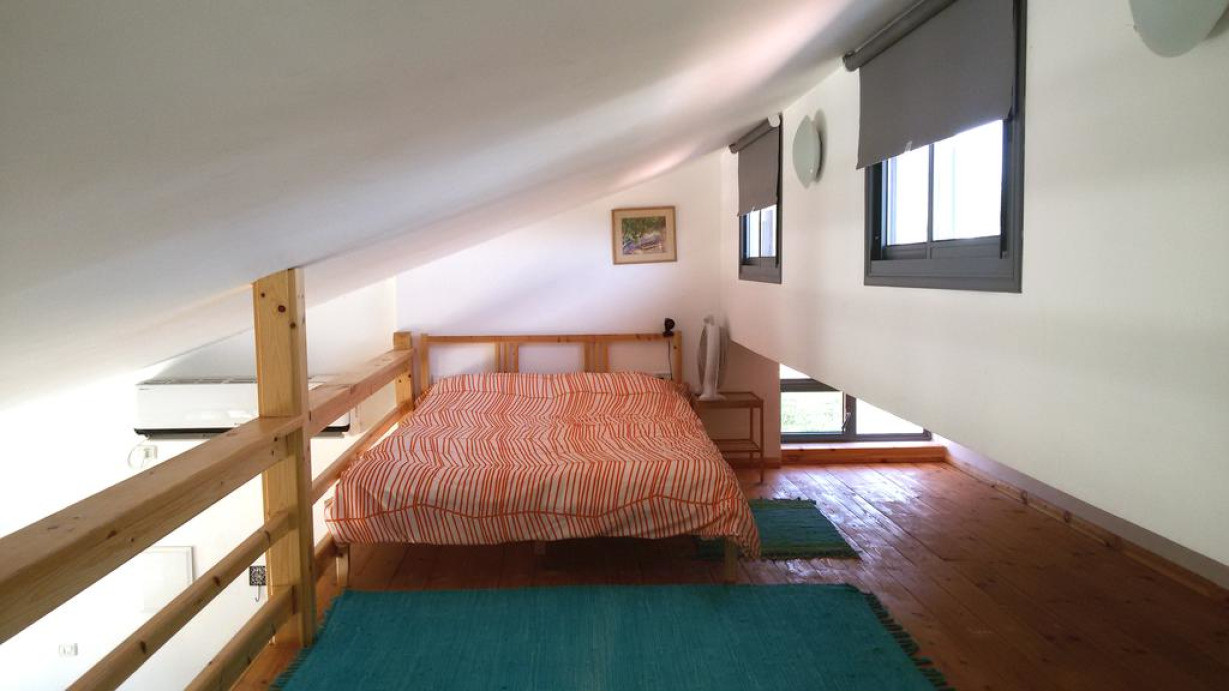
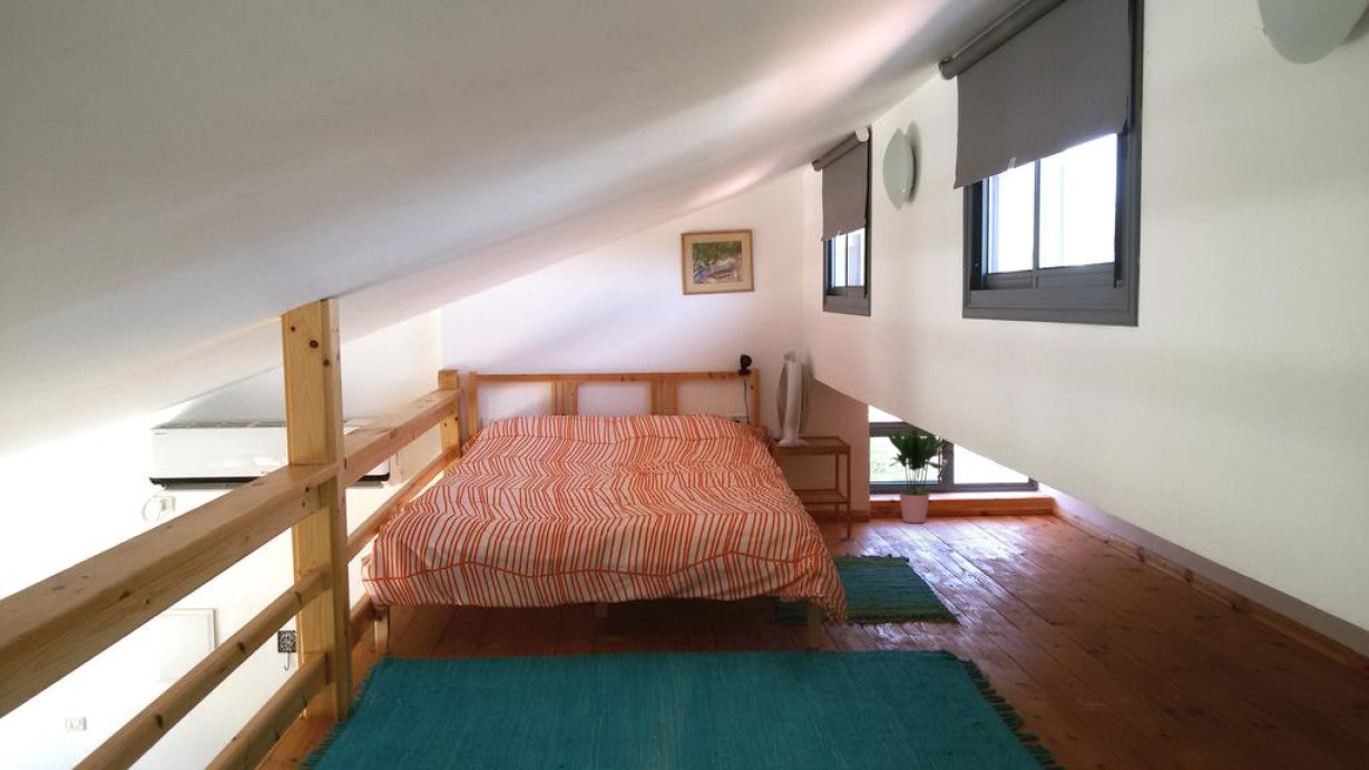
+ potted plant [886,425,955,524]
